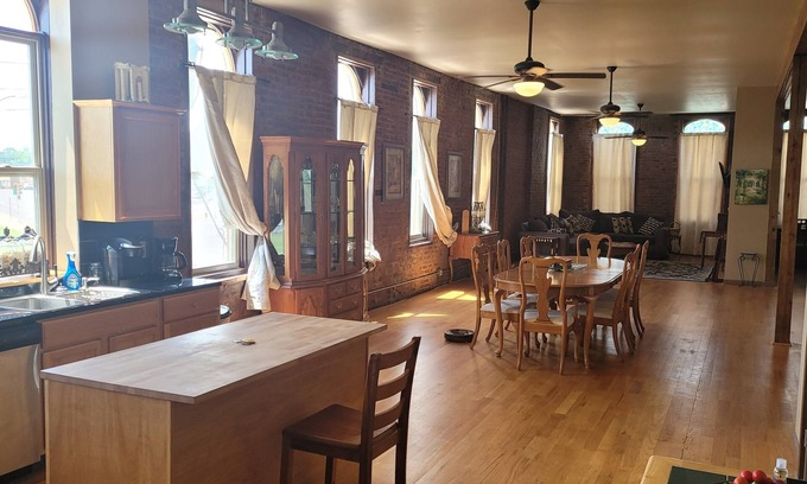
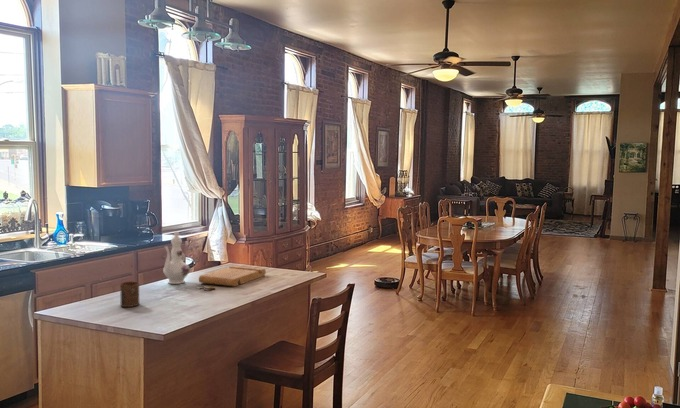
+ cup [119,280,140,308]
+ cutting board [198,265,267,287]
+ chinaware [162,230,191,285]
